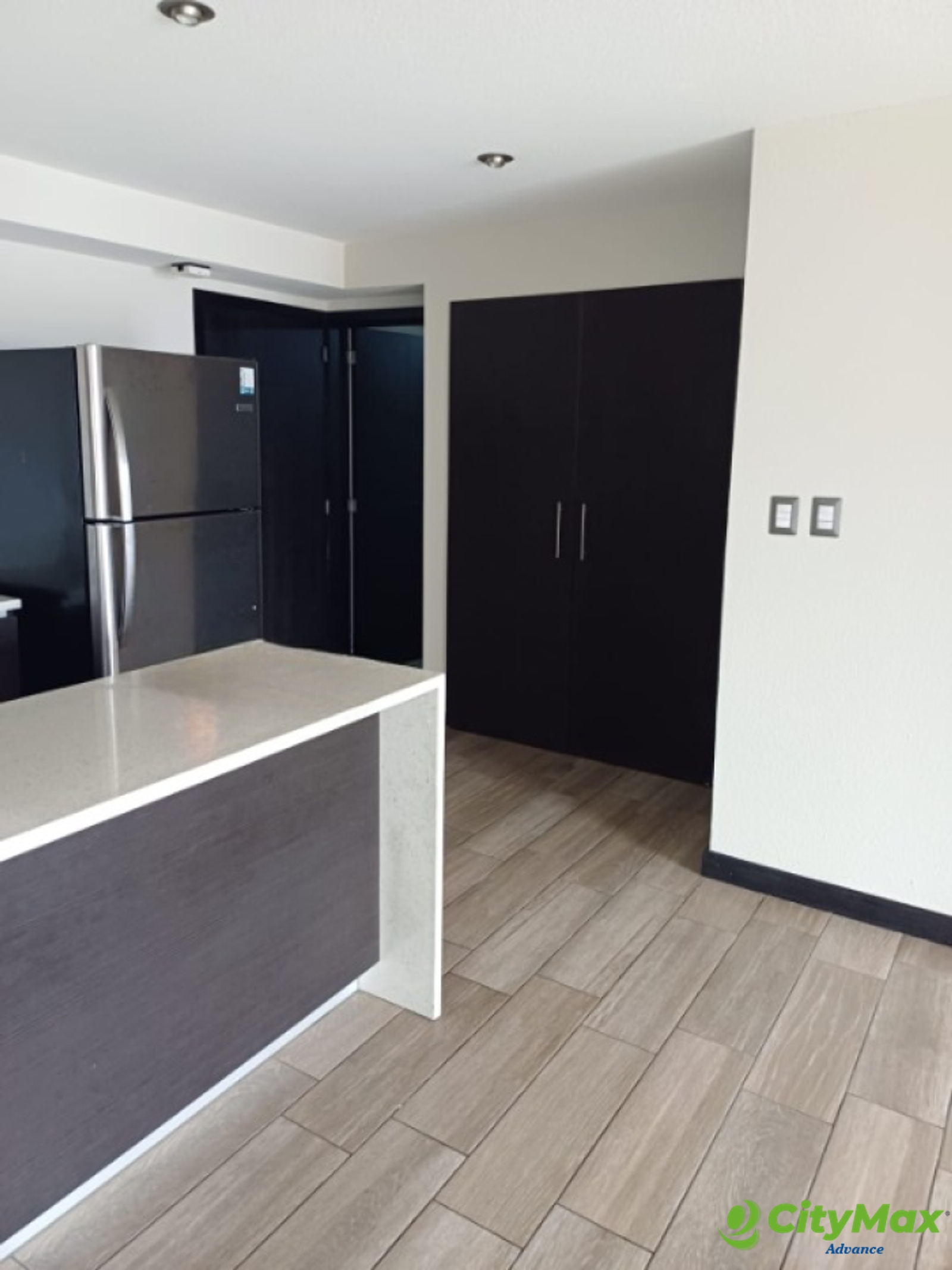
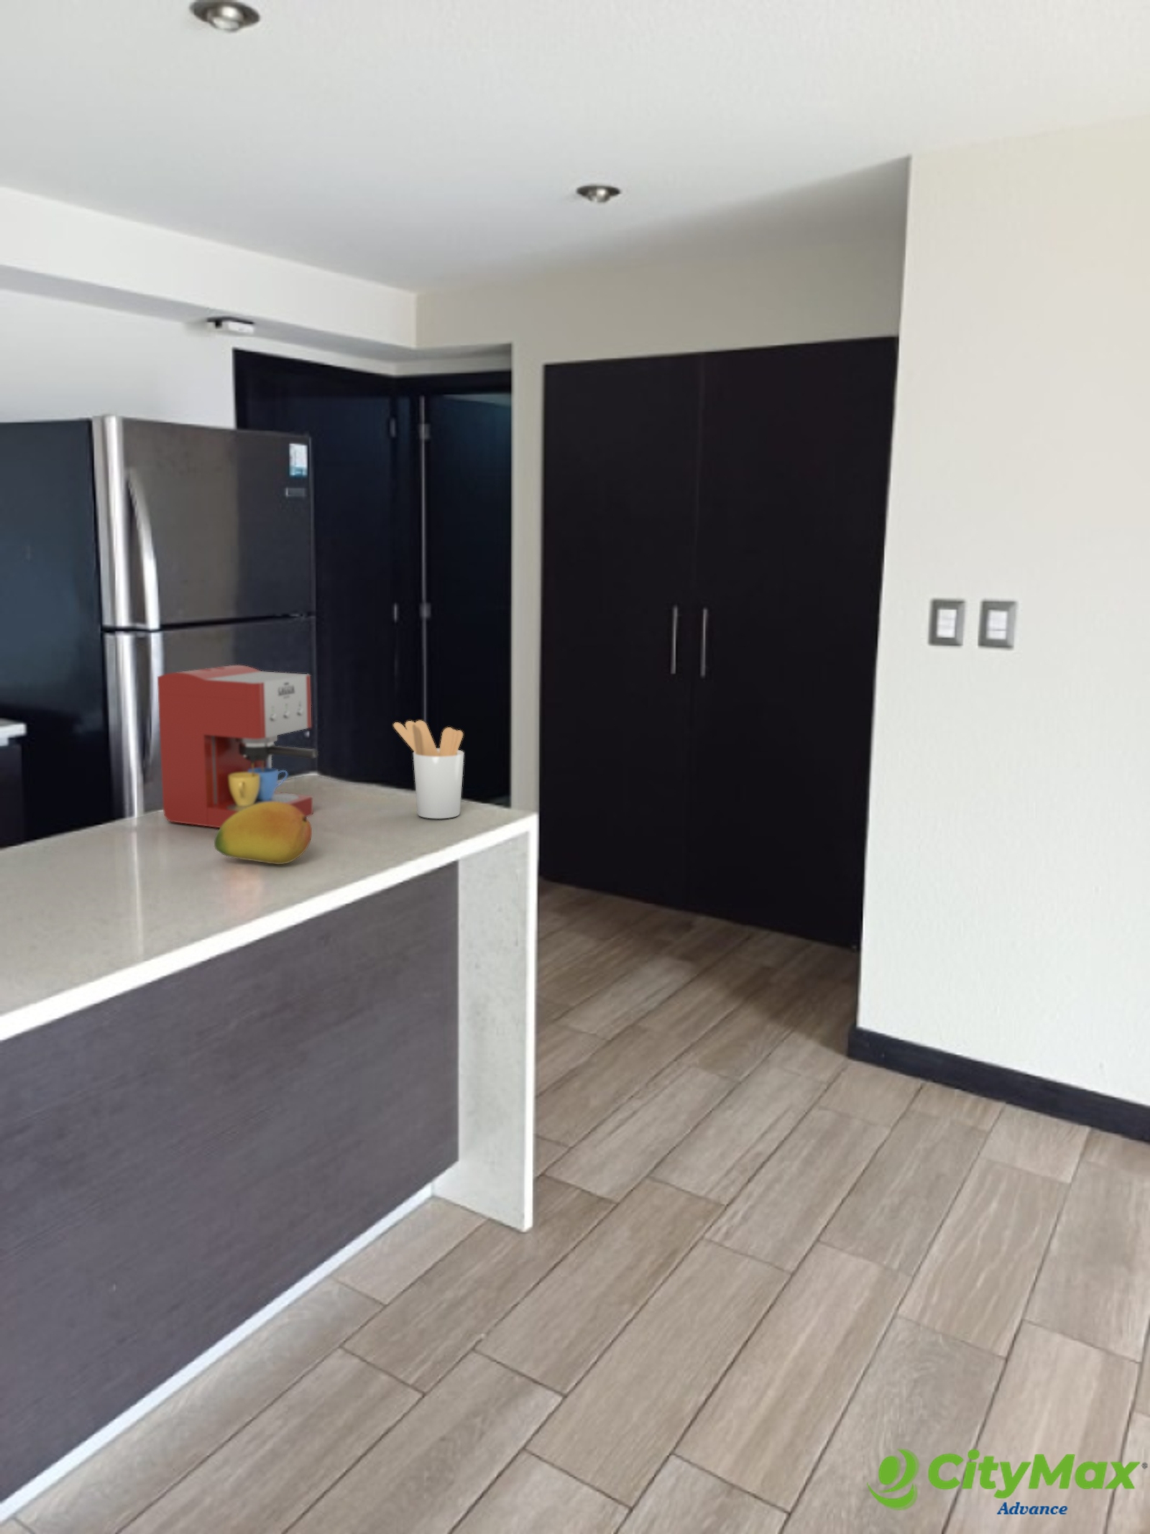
+ utensil holder [393,720,464,819]
+ fruit [214,801,313,865]
+ coffee maker [157,664,319,829]
